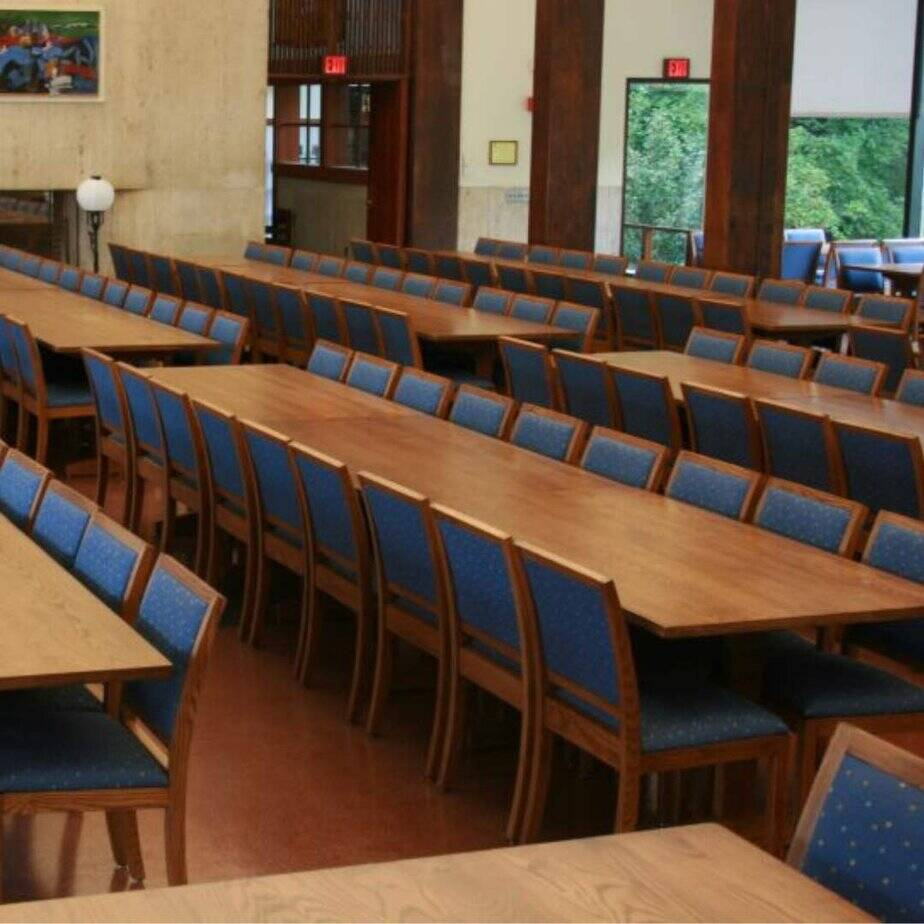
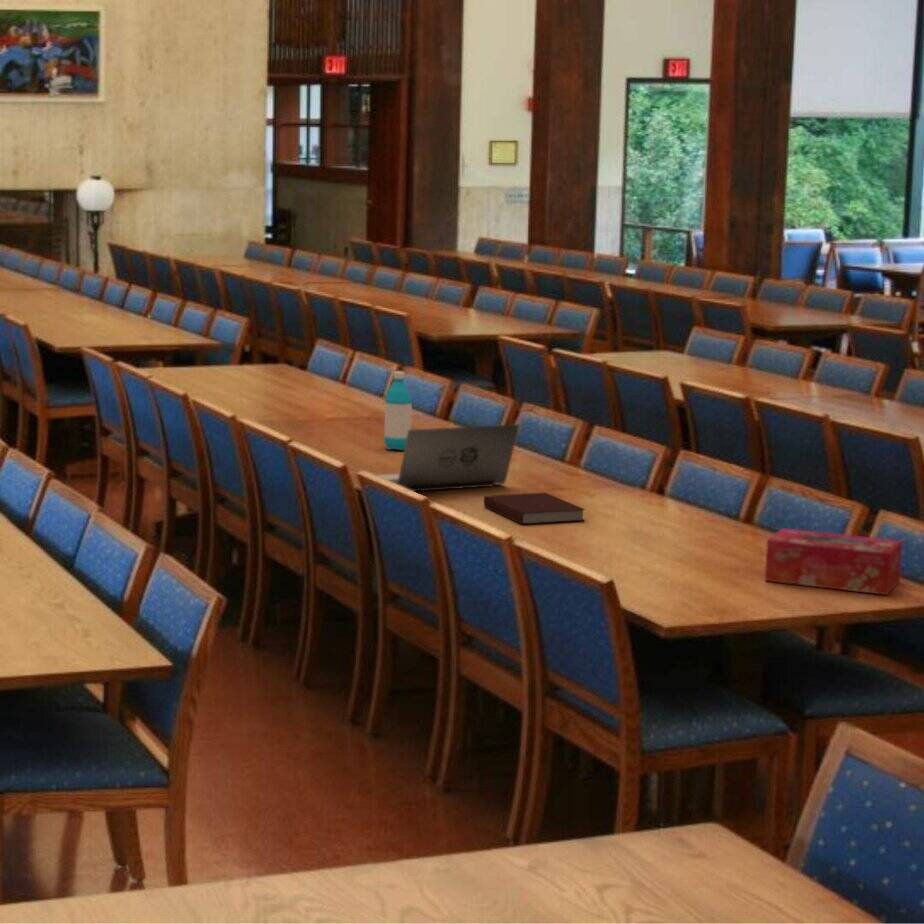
+ notebook [483,492,586,525]
+ laptop [373,423,520,492]
+ water bottle [383,370,413,451]
+ tissue box [764,527,904,596]
